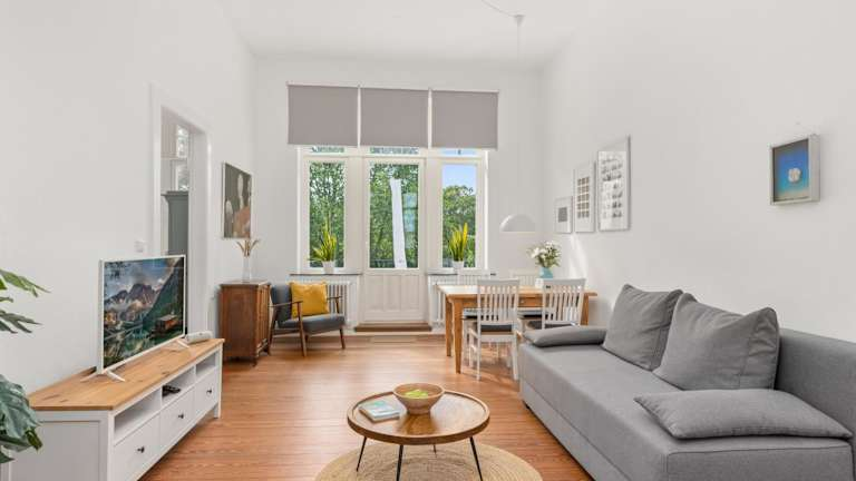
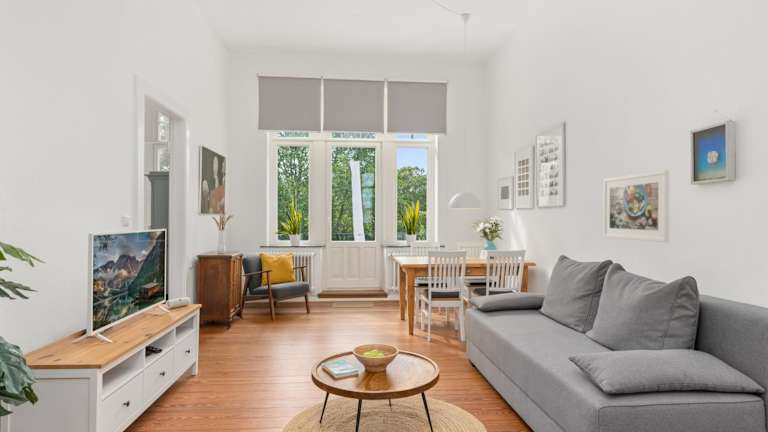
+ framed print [602,169,670,243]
